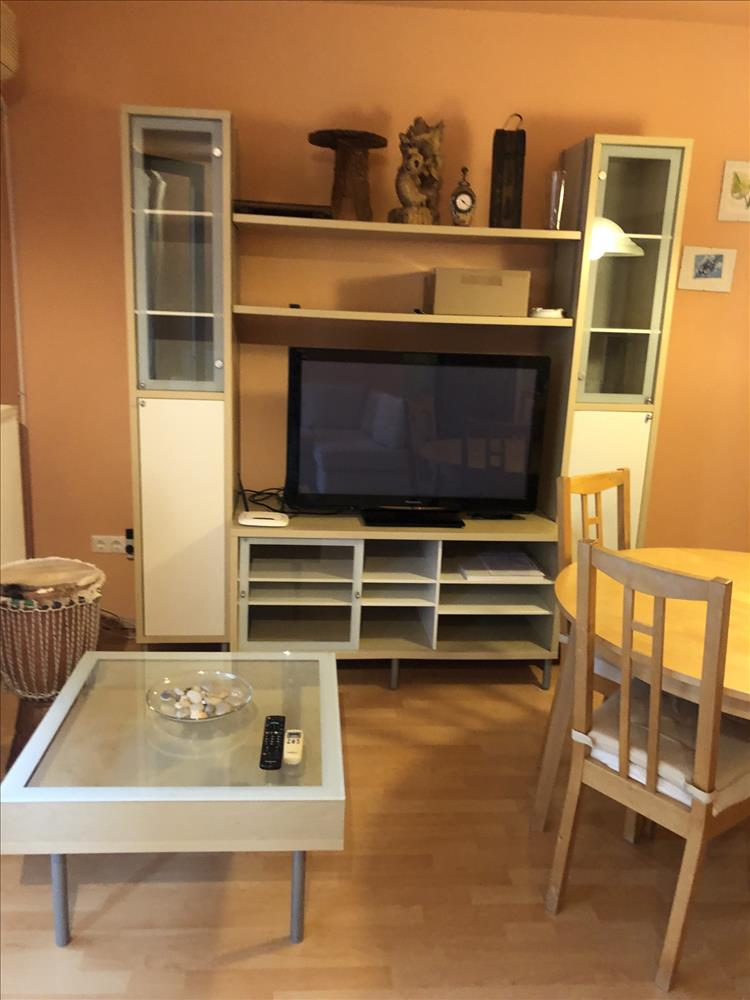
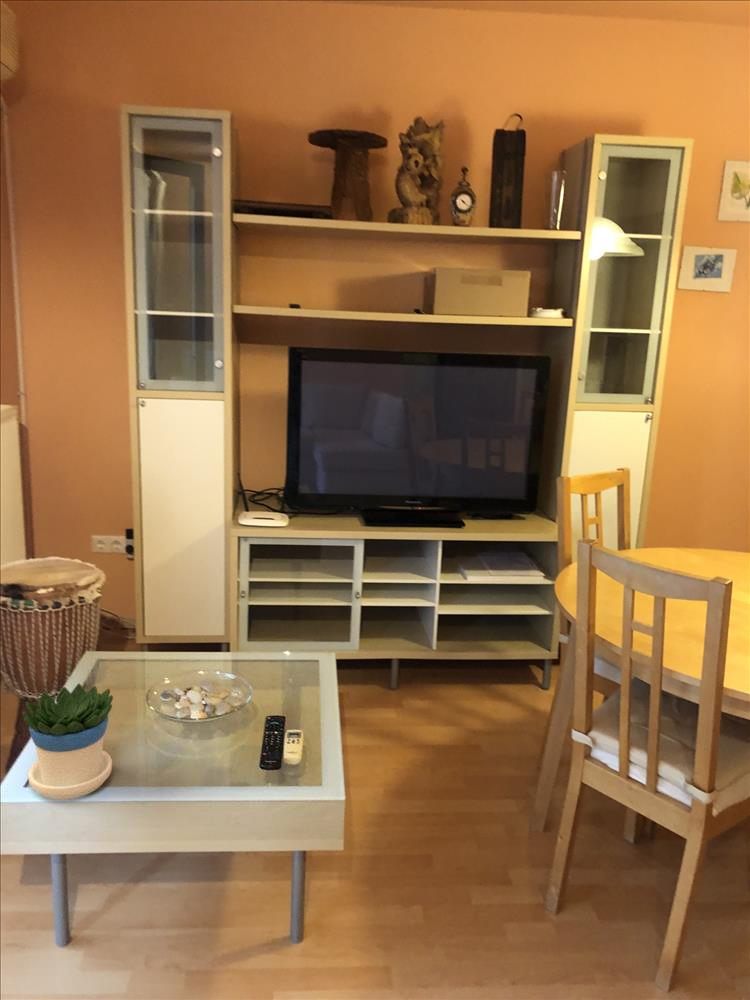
+ flowerpot [21,683,114,801]
